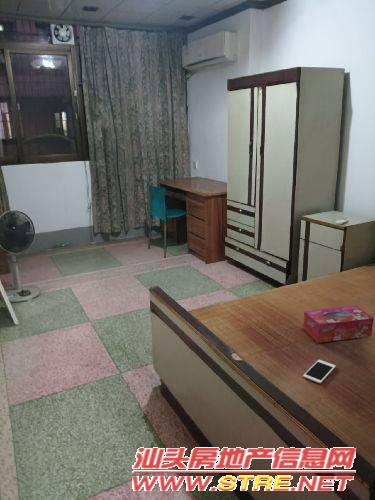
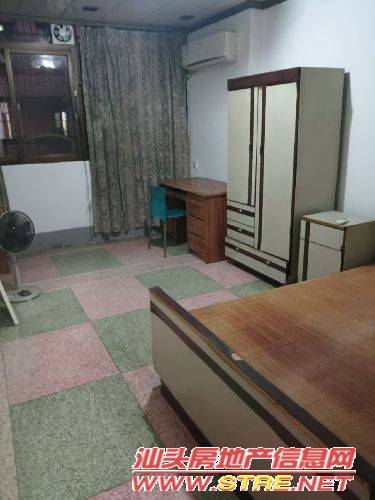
- tissue box [302,304,375,344]
- cell phone [302,359,337,384]
